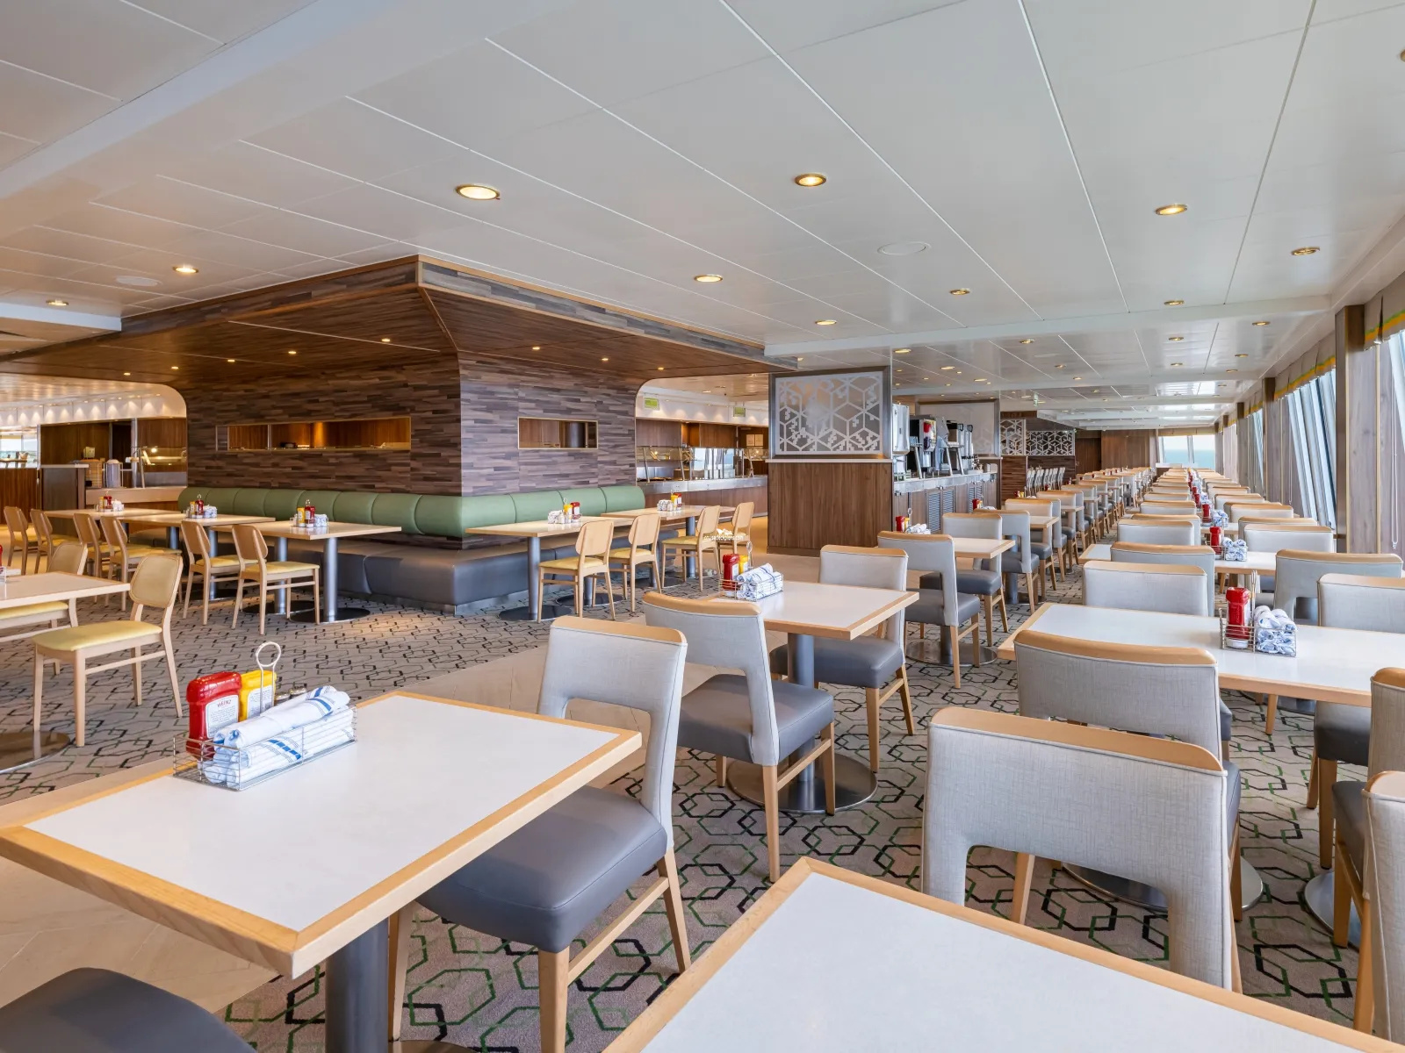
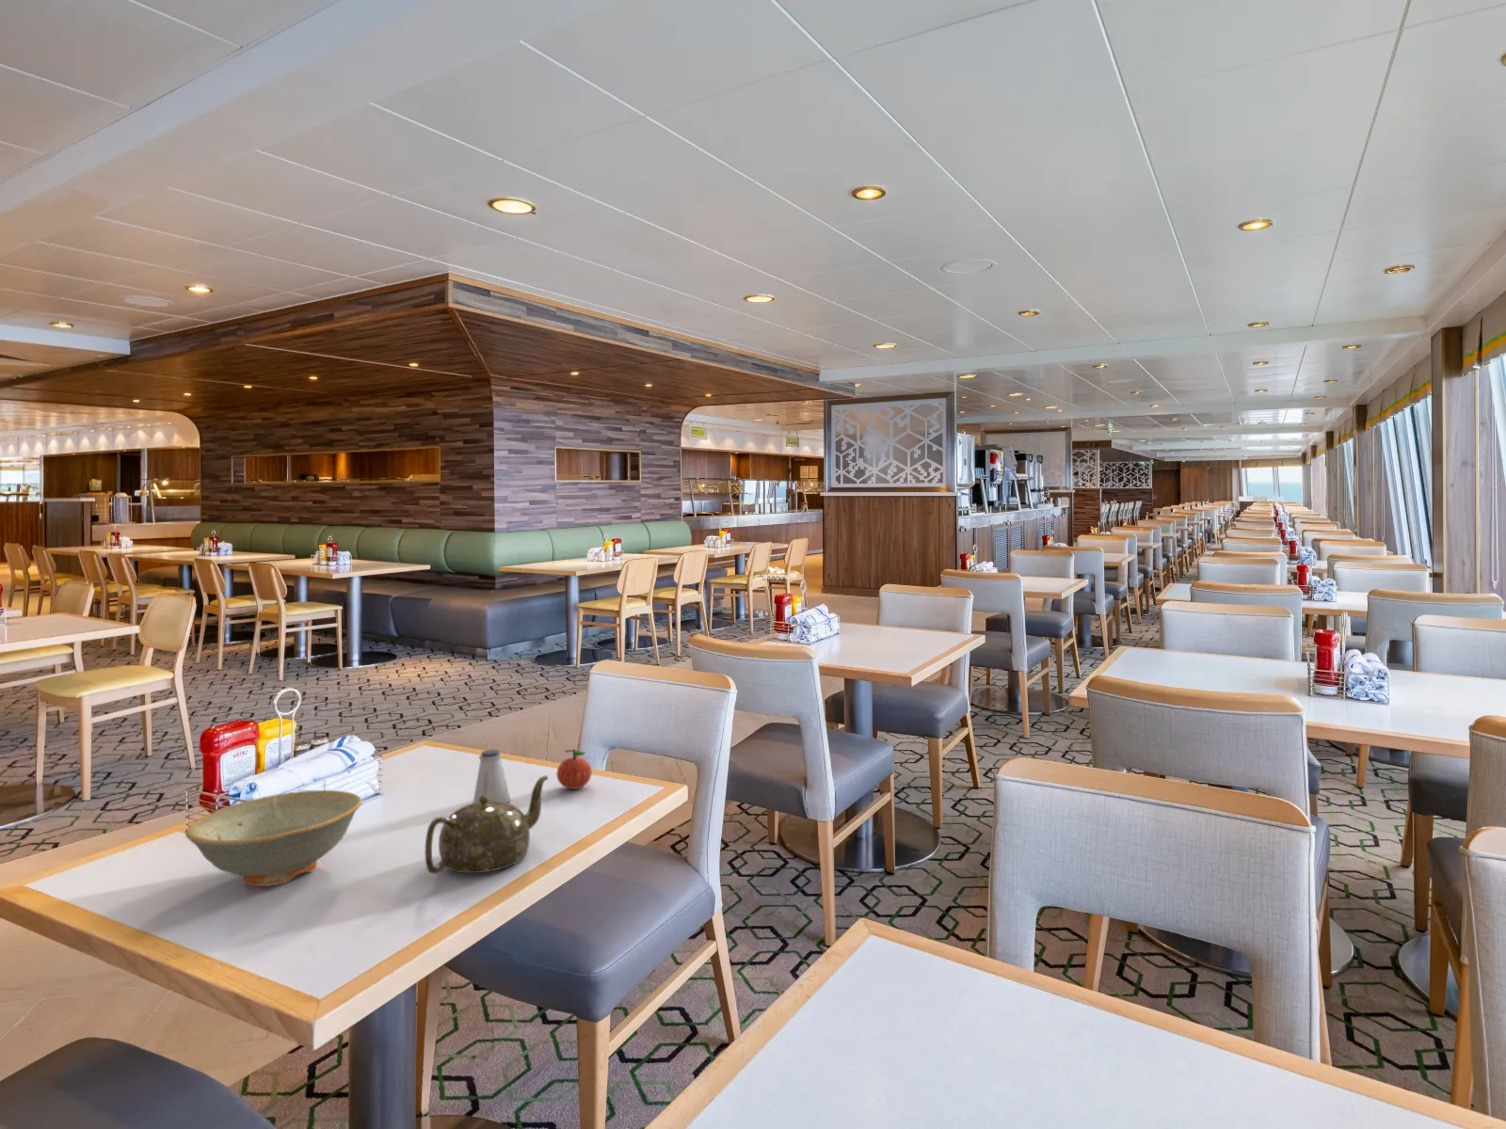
+ saltshaker [472,748,511,804]
+ dish [185,790,363,887]
+ teapot [425,774,549,875]
+ apple [555,748,593,790]
